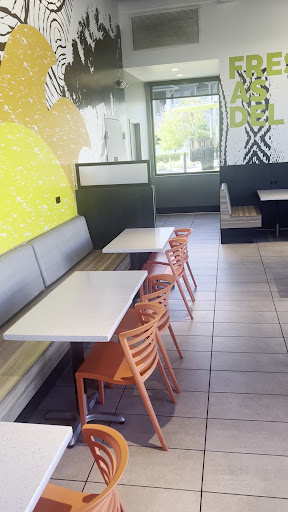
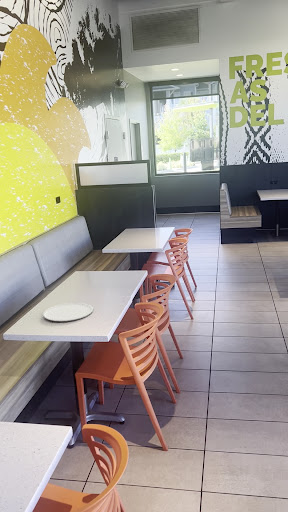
+ plate [42,302,94,322]
